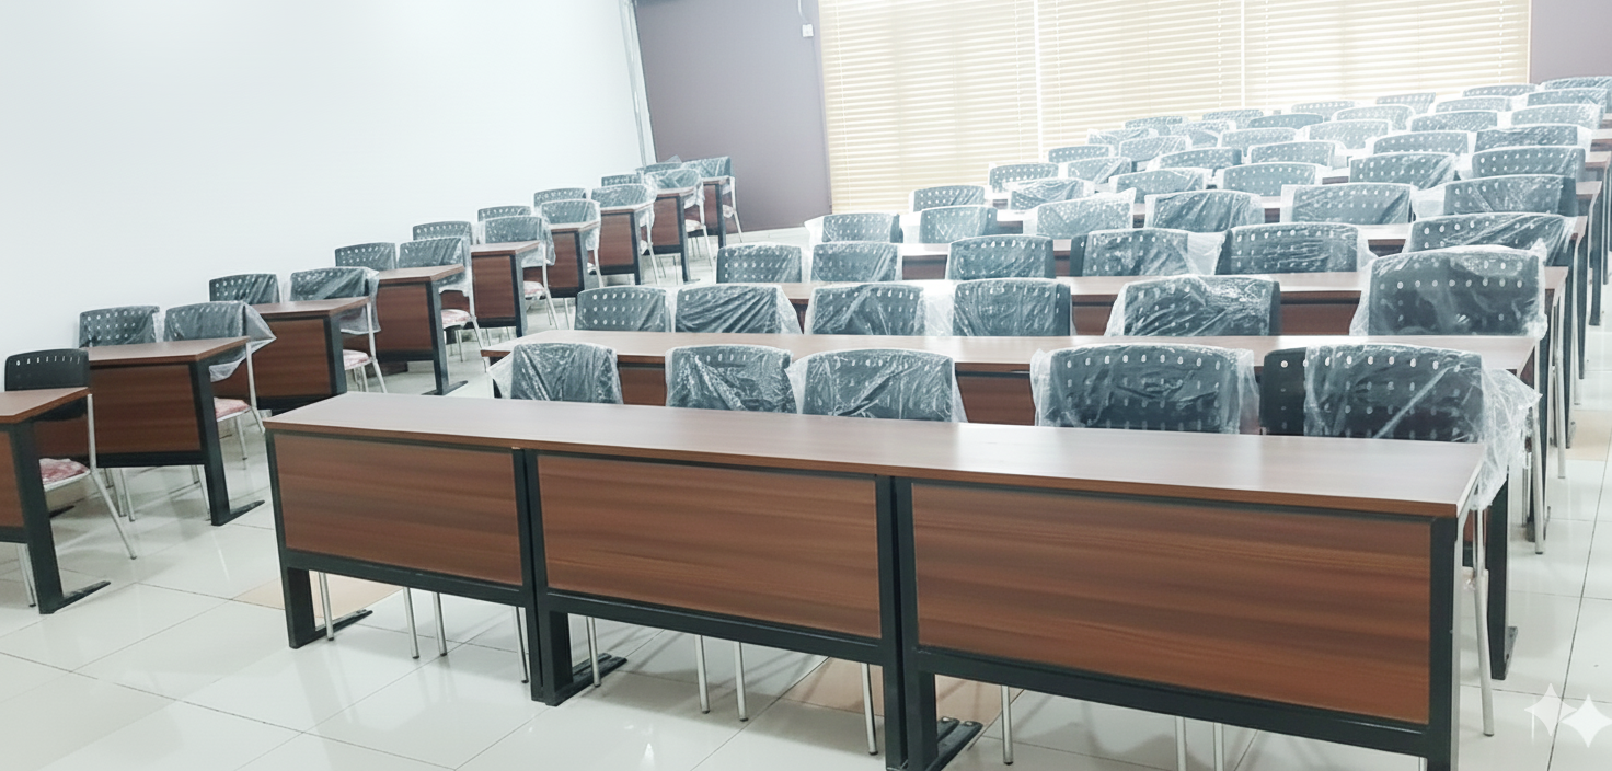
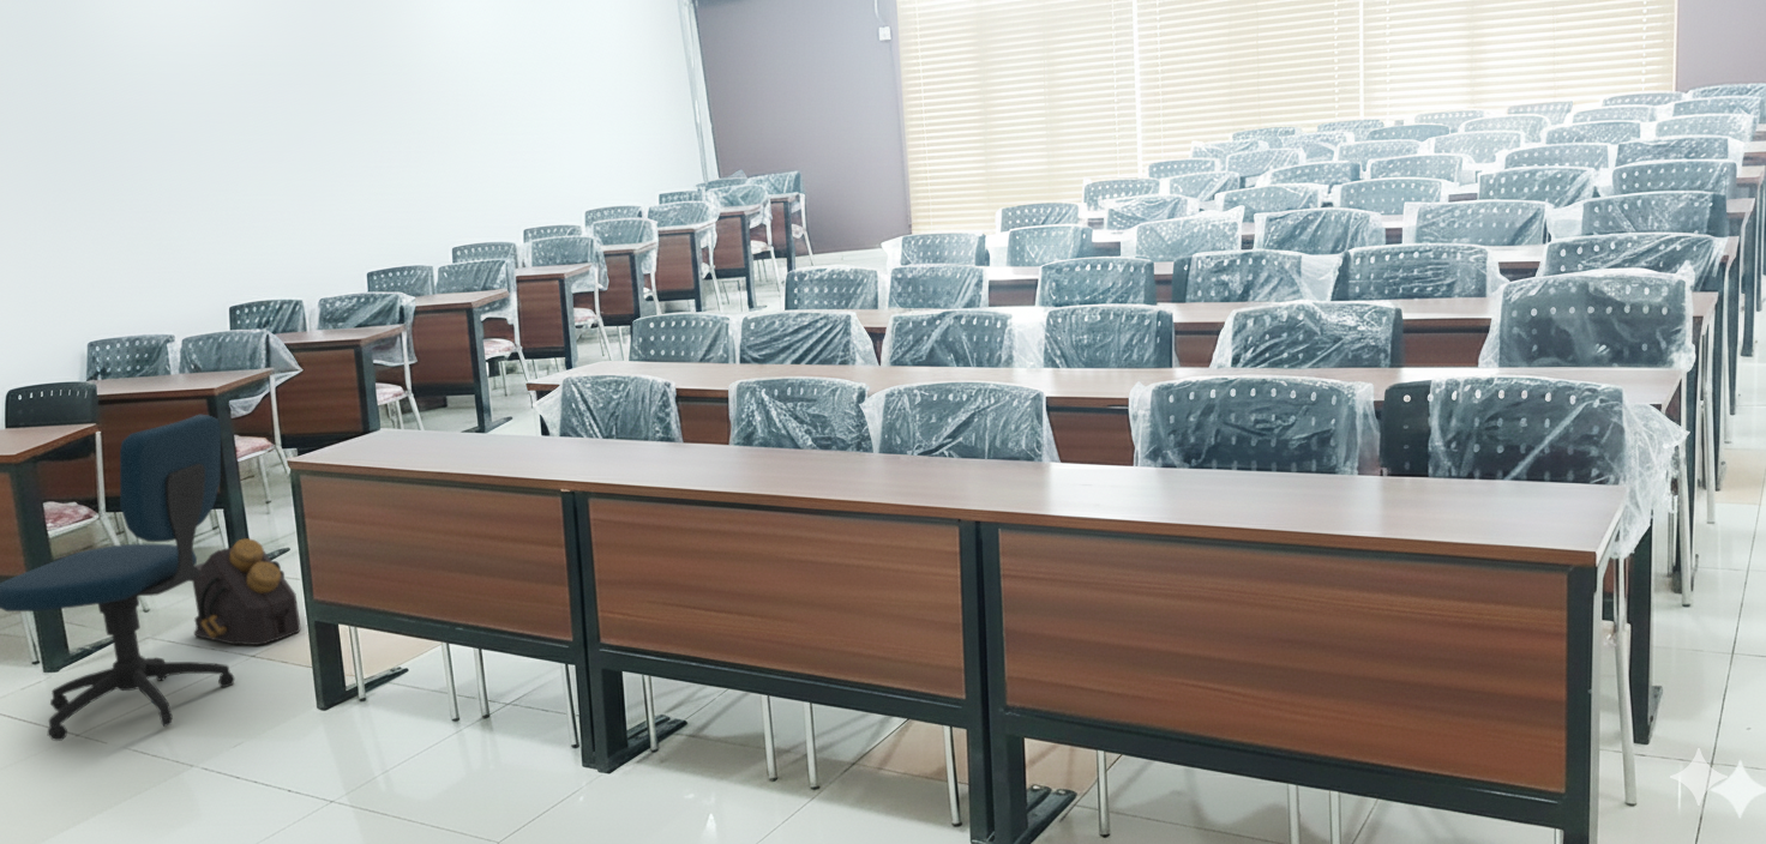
+ office chair [0,414,236,742]
+ backpack [188,537,302,646]
